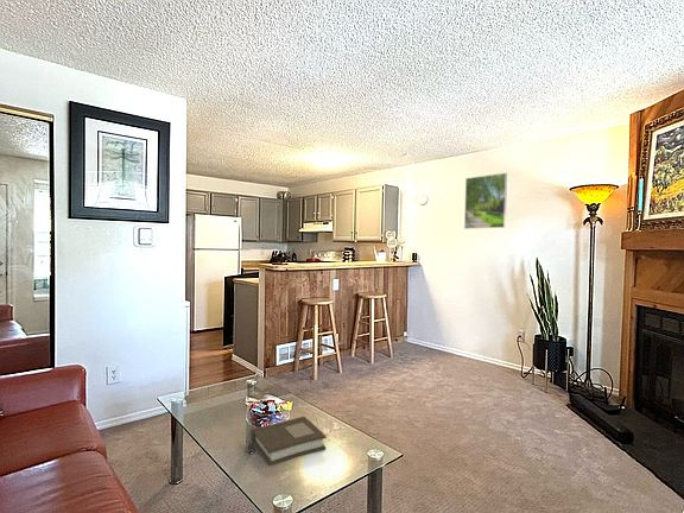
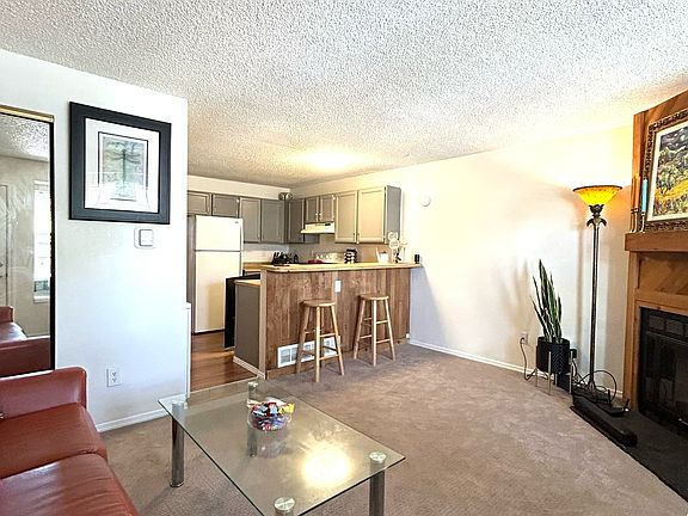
- book [251,416,328,467]
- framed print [463,172,508,230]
